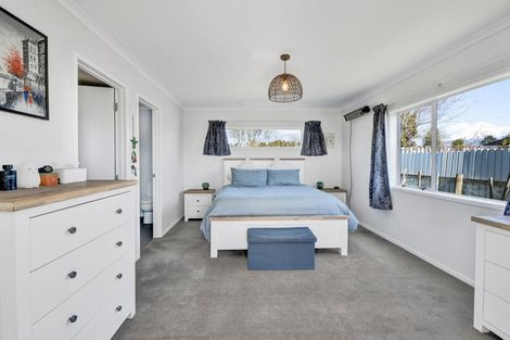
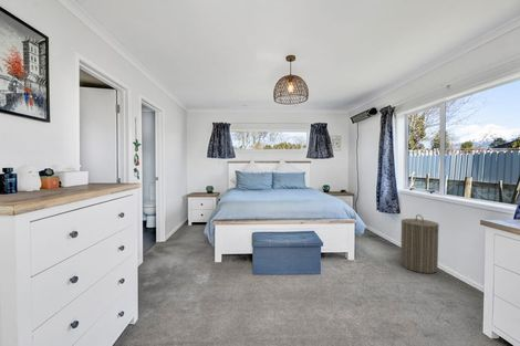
+ laundry hamper [399,213,440,274]
